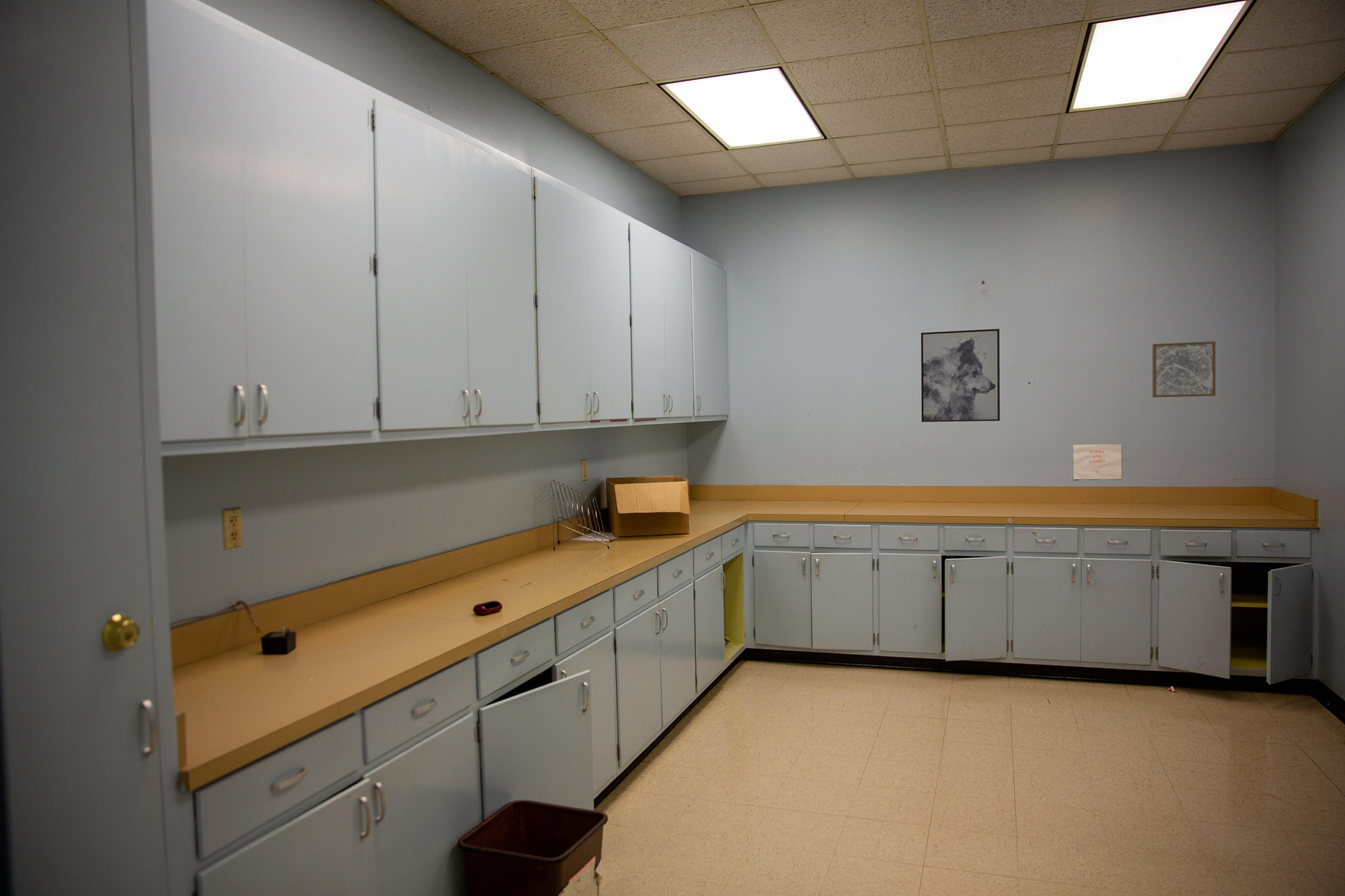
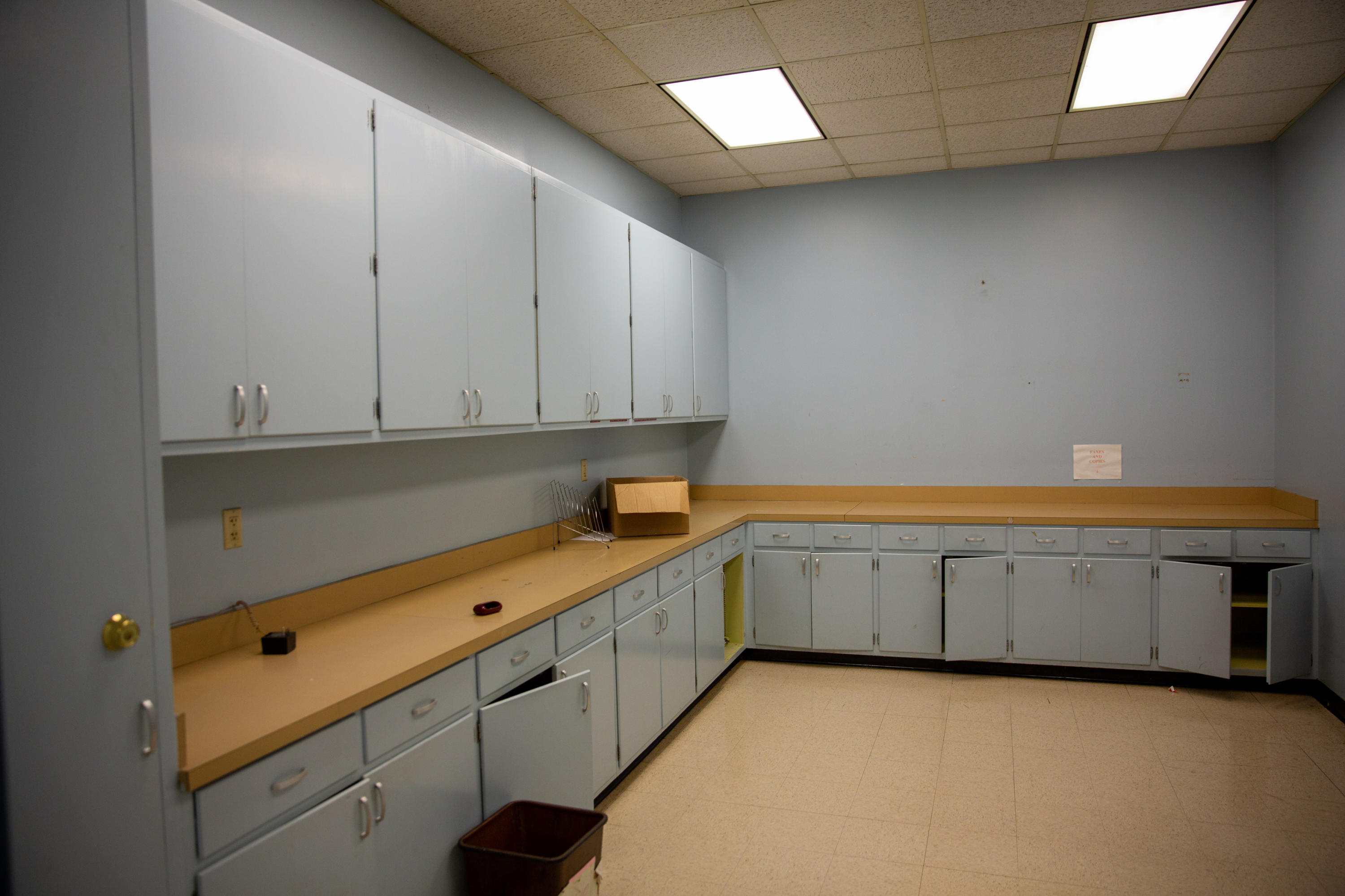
- wall art [920,329,1000,422]
- wall art [1152,341,1216,398]
